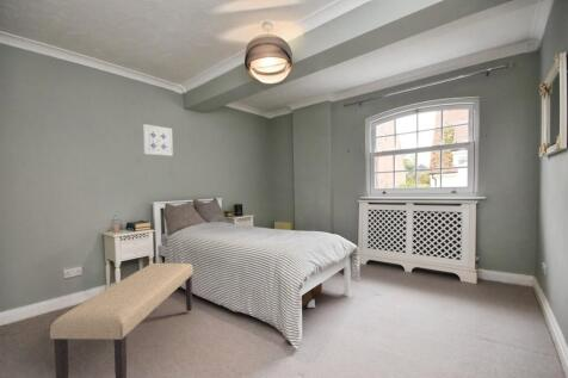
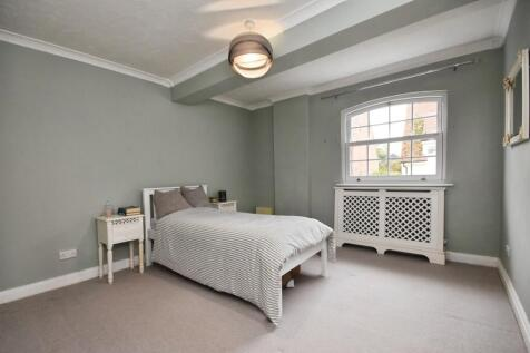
- wall art [142,123,174,157]
- bench [49,262,195,378]
